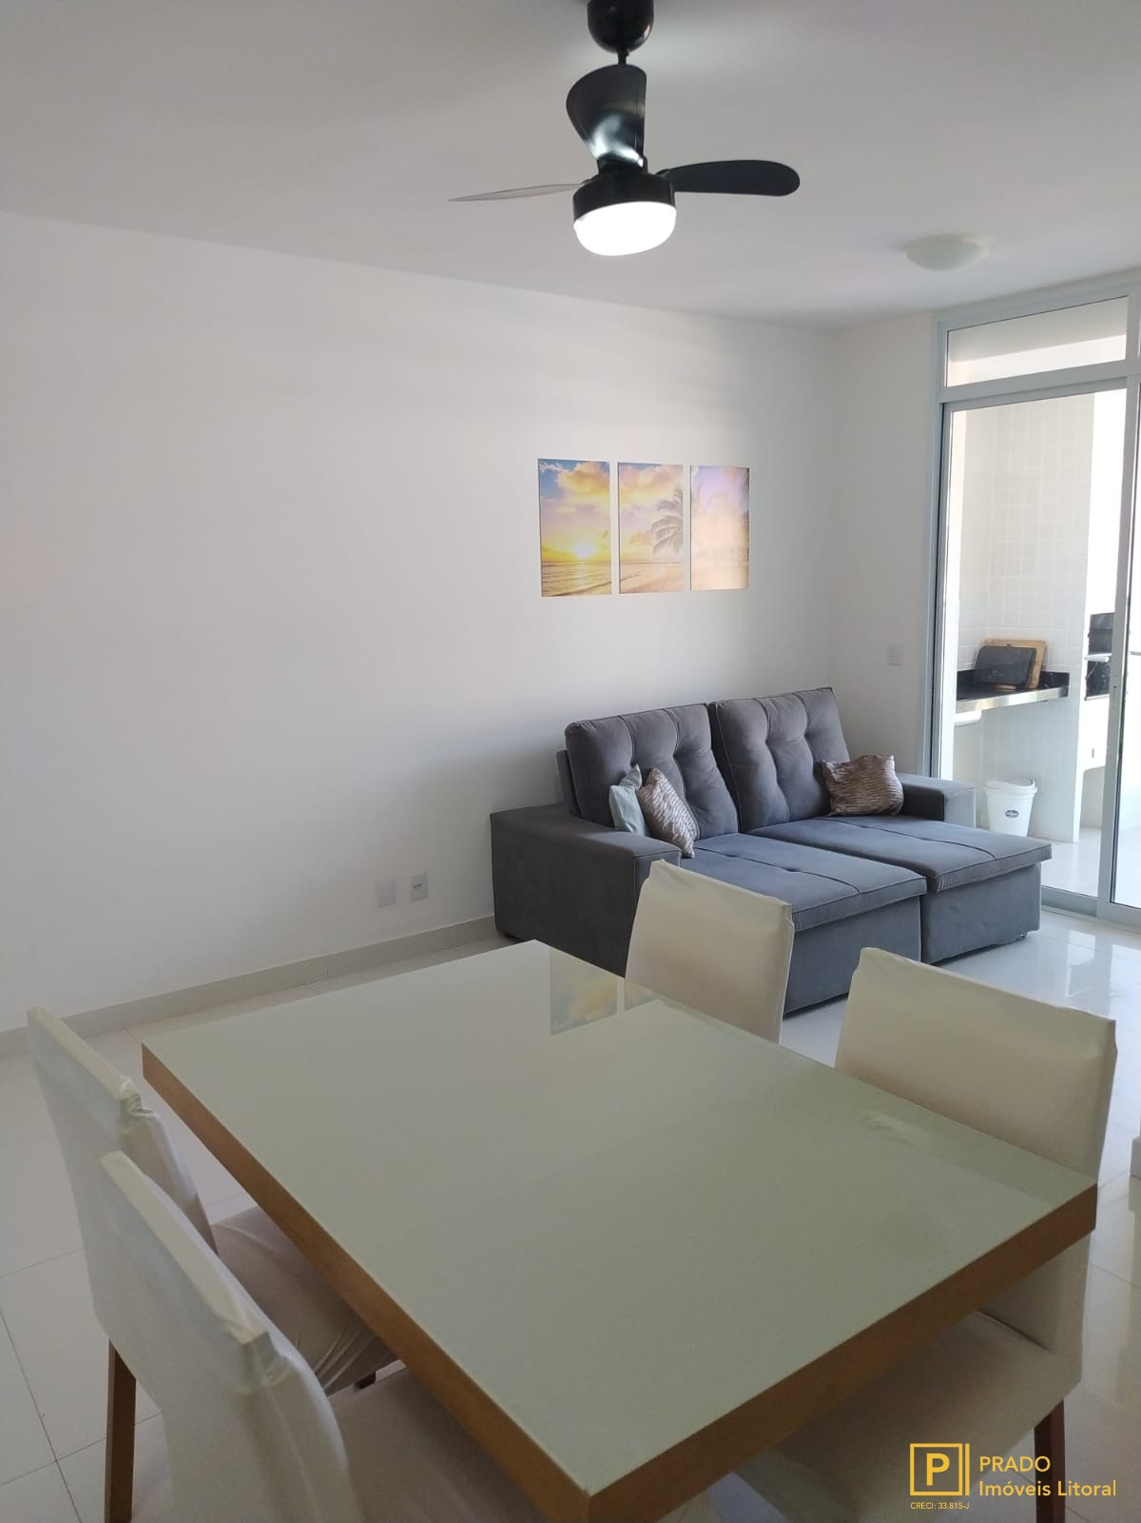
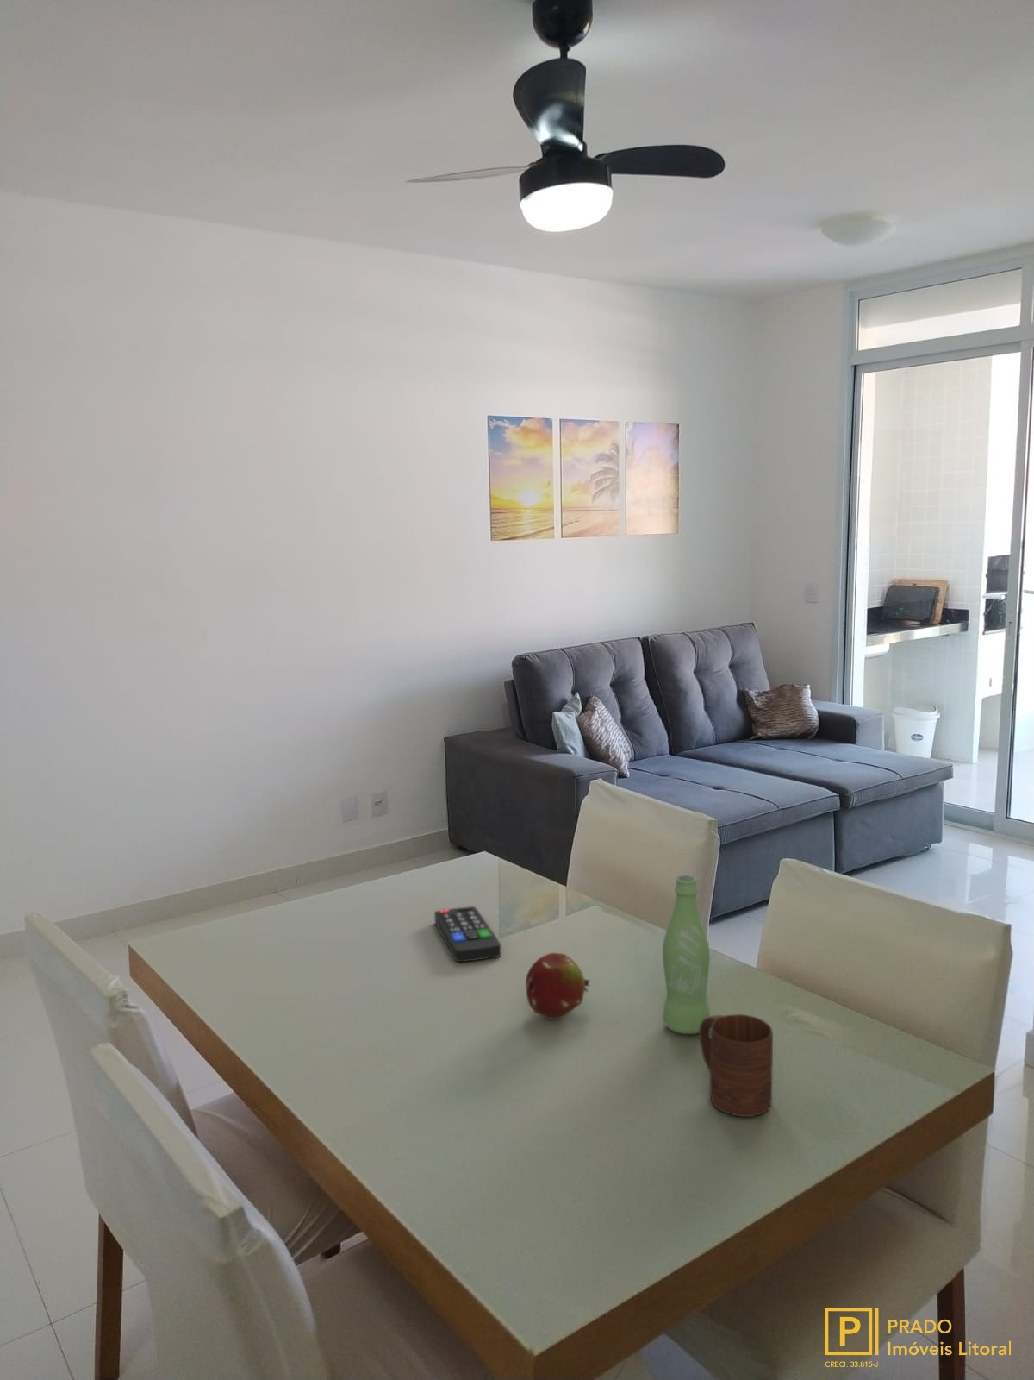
+ cup [698,1014,773,1118]
+ bottle [661,875,711,1034]
+ remote control [433,905,502,963]
+ fruit [525,952,591,1020]
